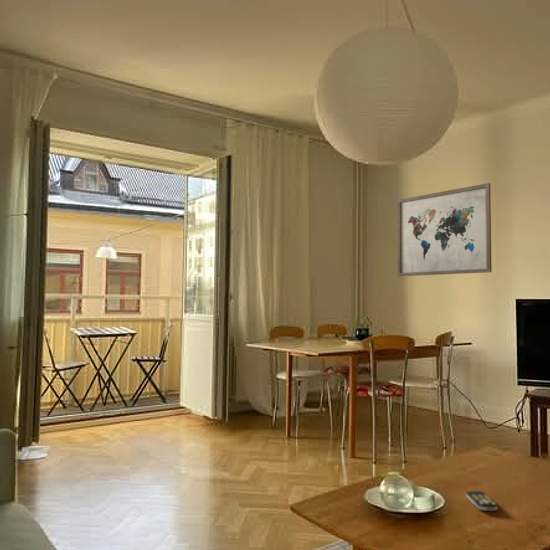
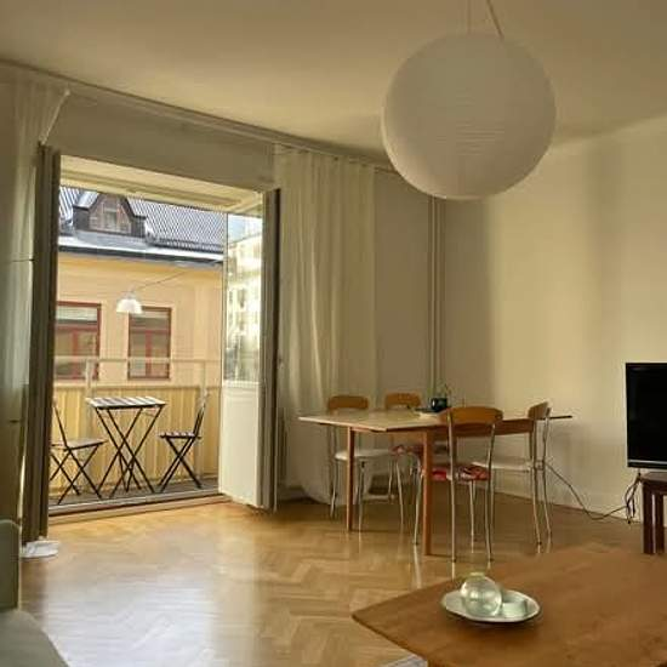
- remote control [465,490,499,512]
- wall art [396,182,492,277]
